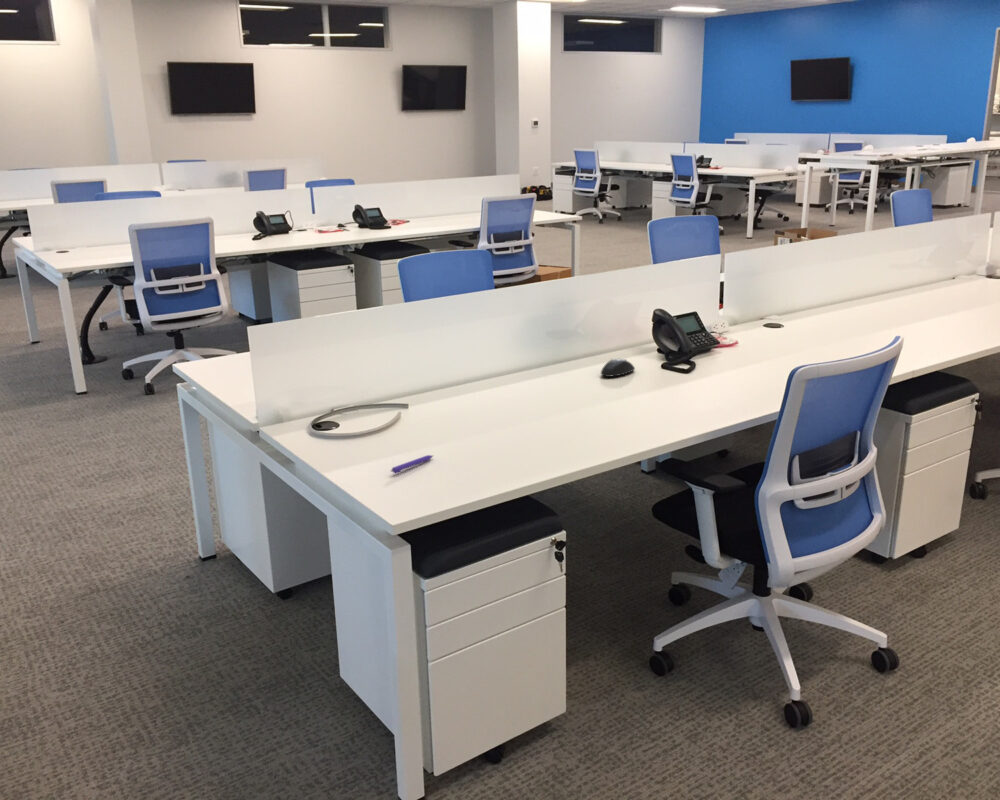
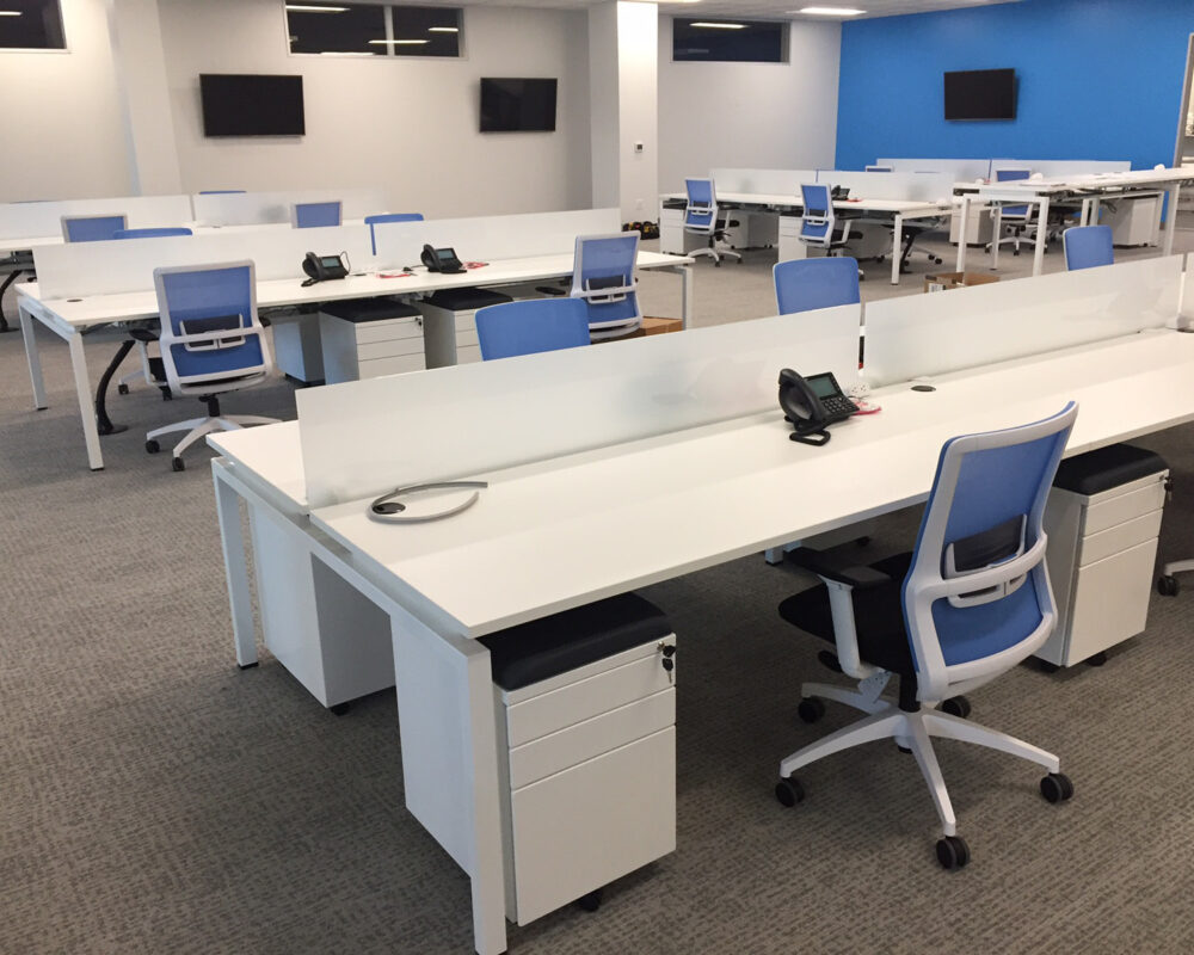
- mouse [600,358,636,378]
- pen [390,454,434,475]
